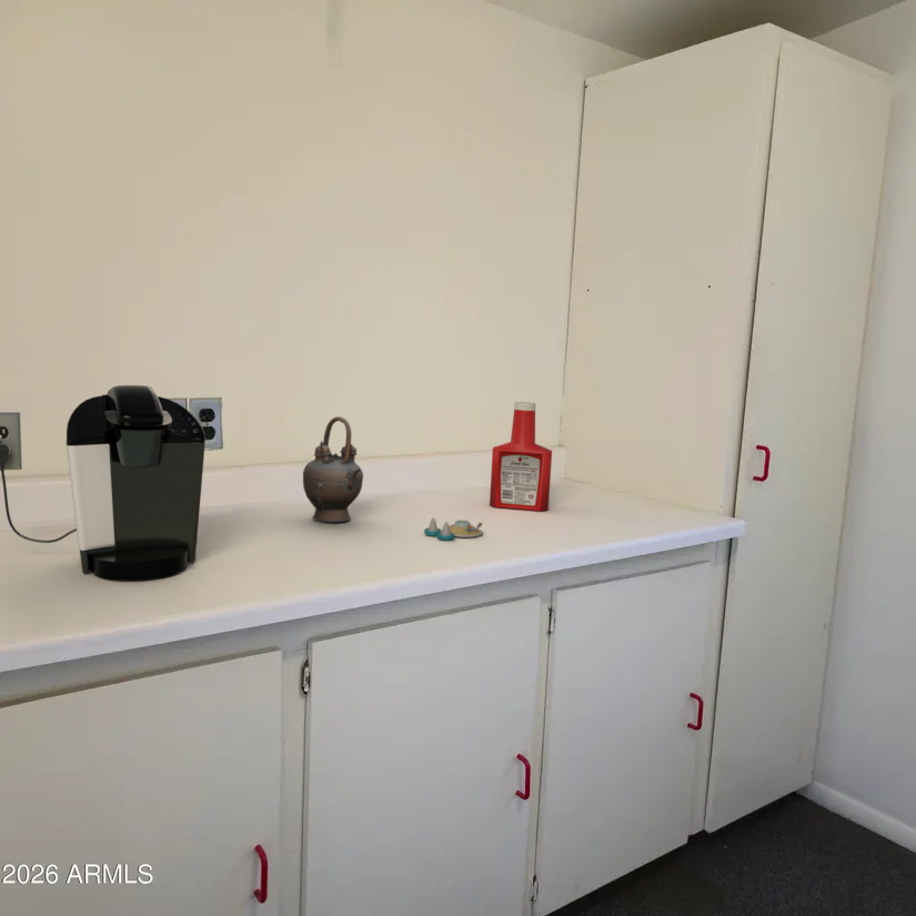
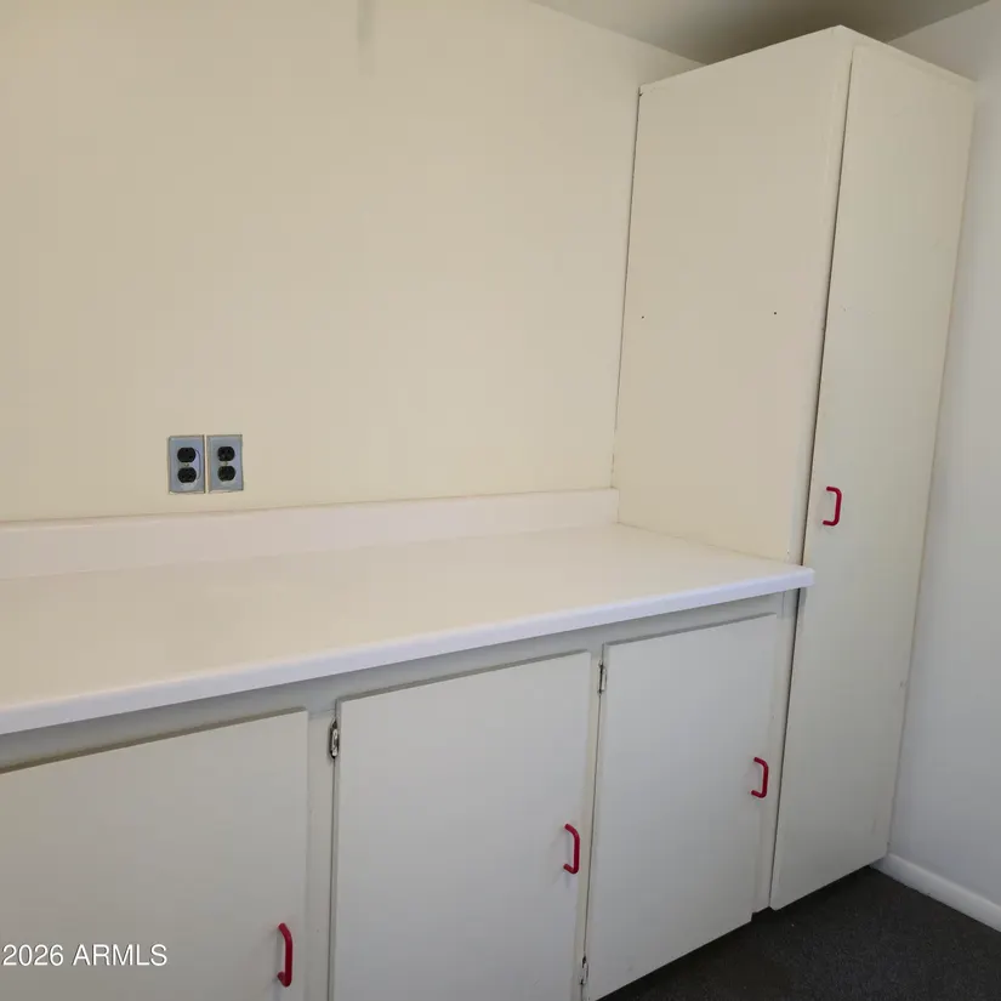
- teapot [302,415,364,523]
- coffee maker [0,384,207,582]
- salt and pepper shaker set [423,516,484,541]
- soap bottle [489,401,553,512]
